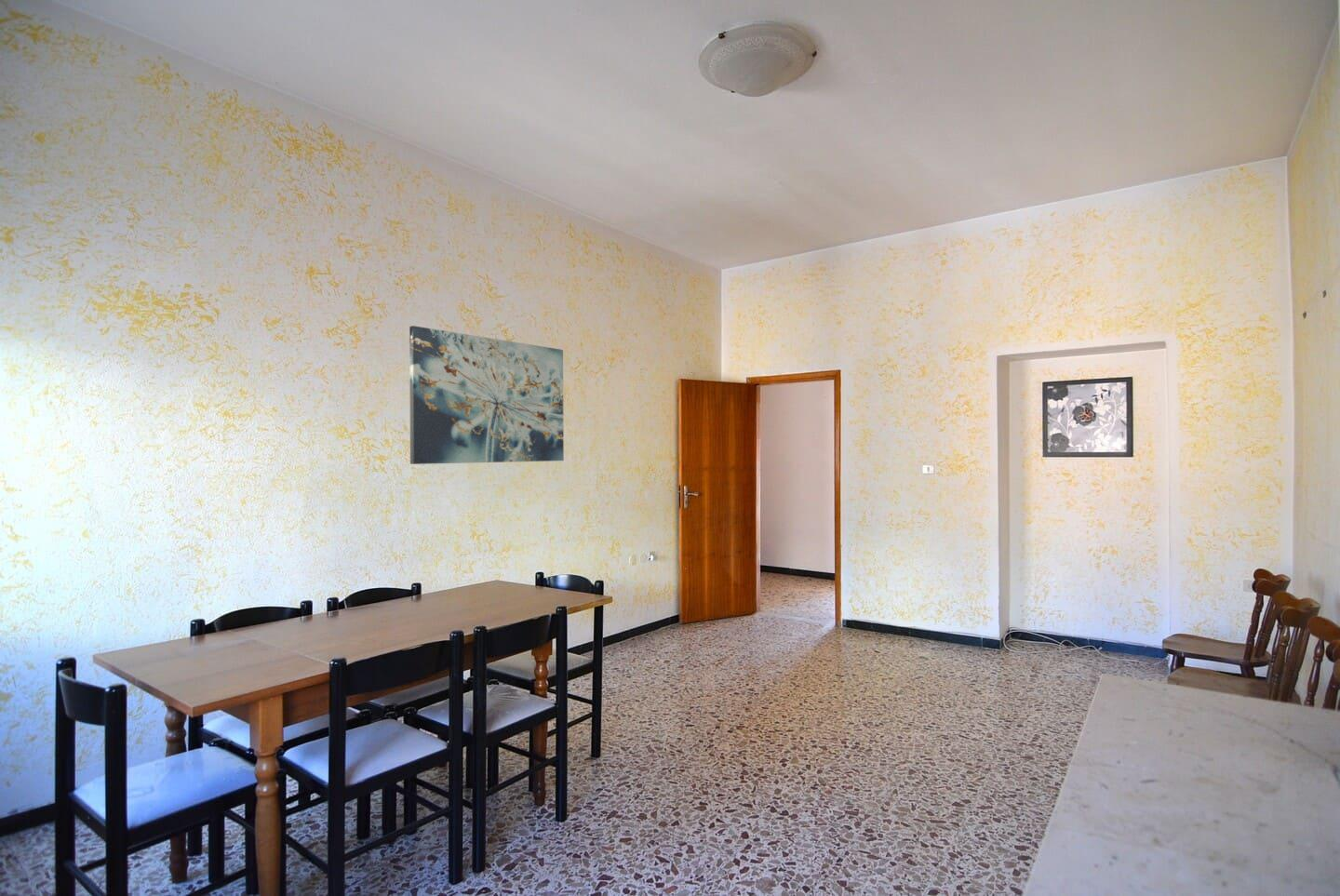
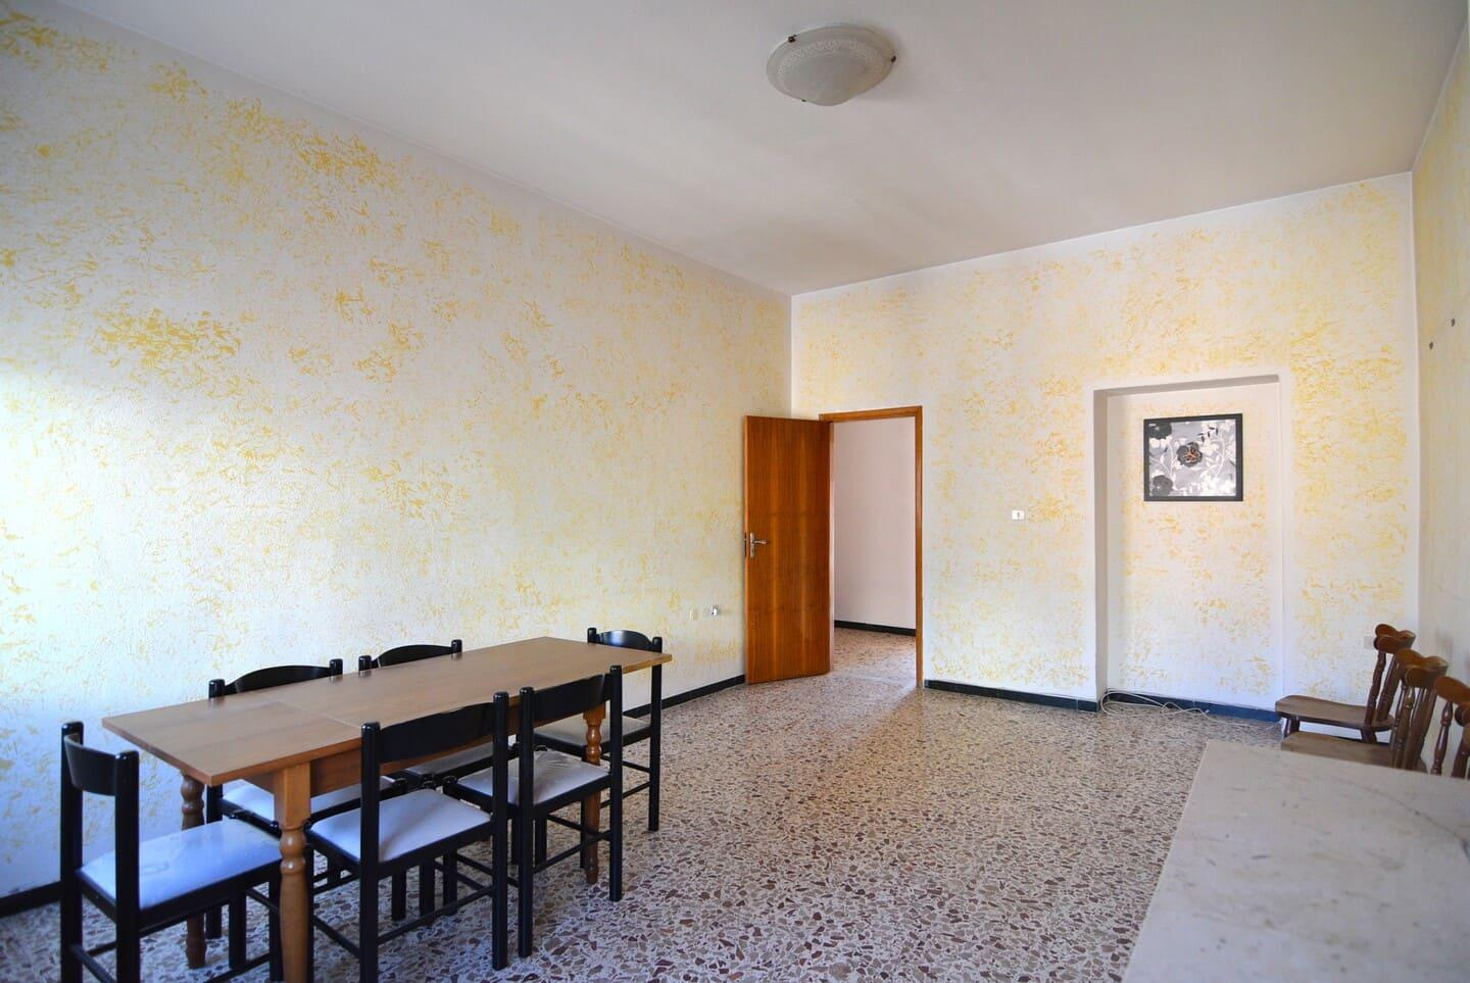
- wall art [409,325,565,465]
